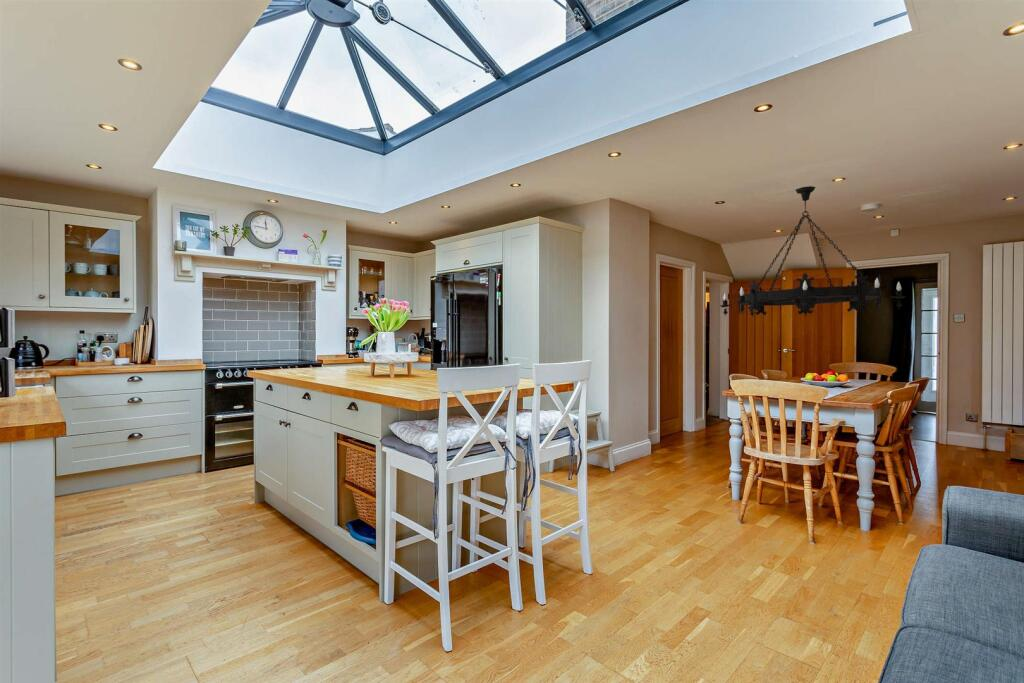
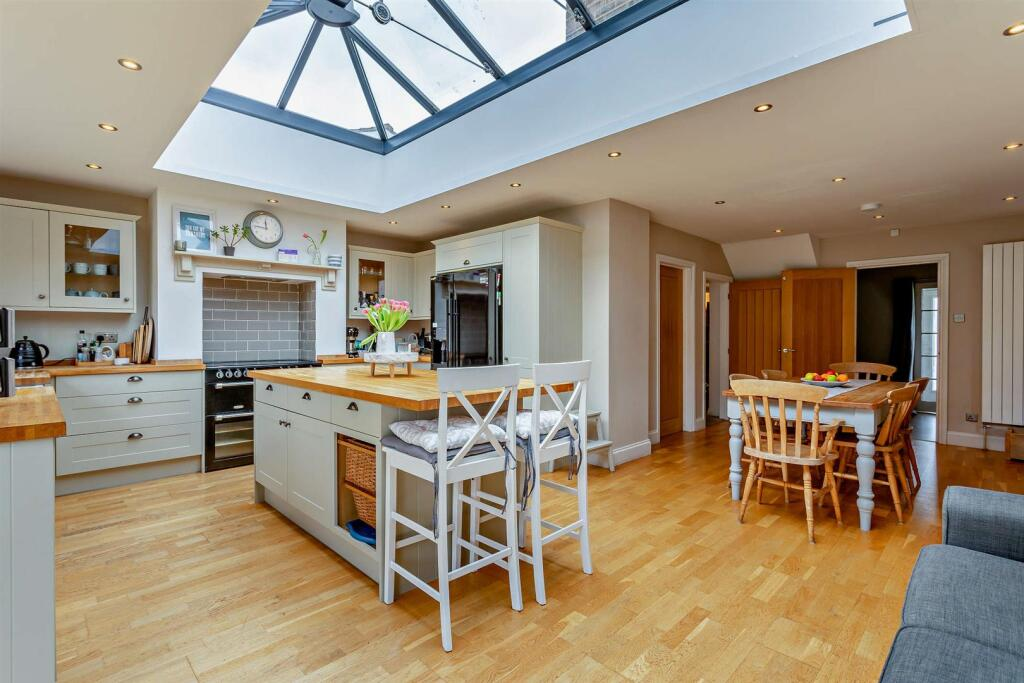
- chandelier [719,185,907,318]
